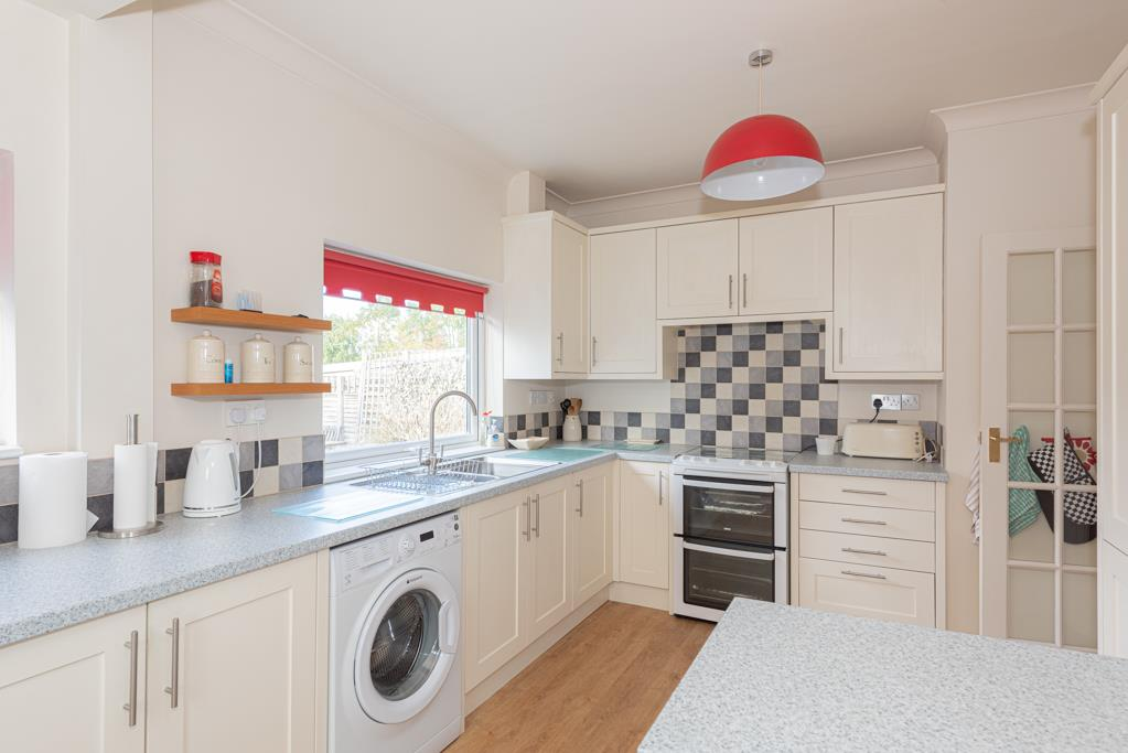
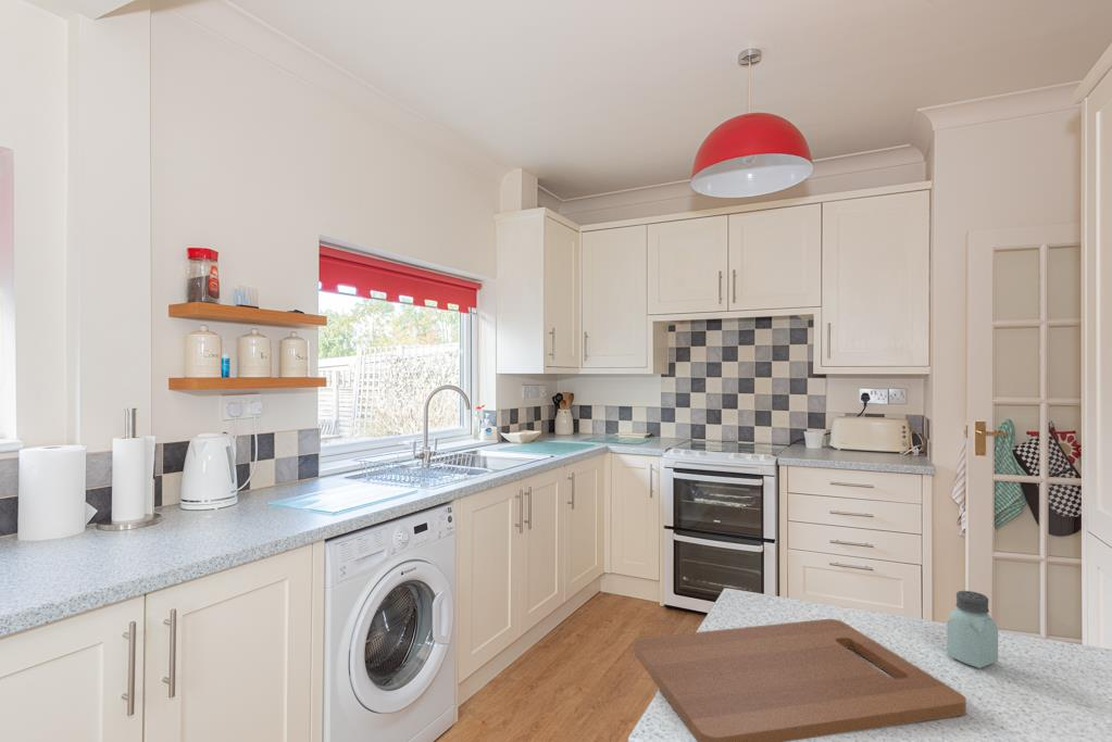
+ saltshaker [946,590,999,669]
+ cutting board [634,618,967,742]
